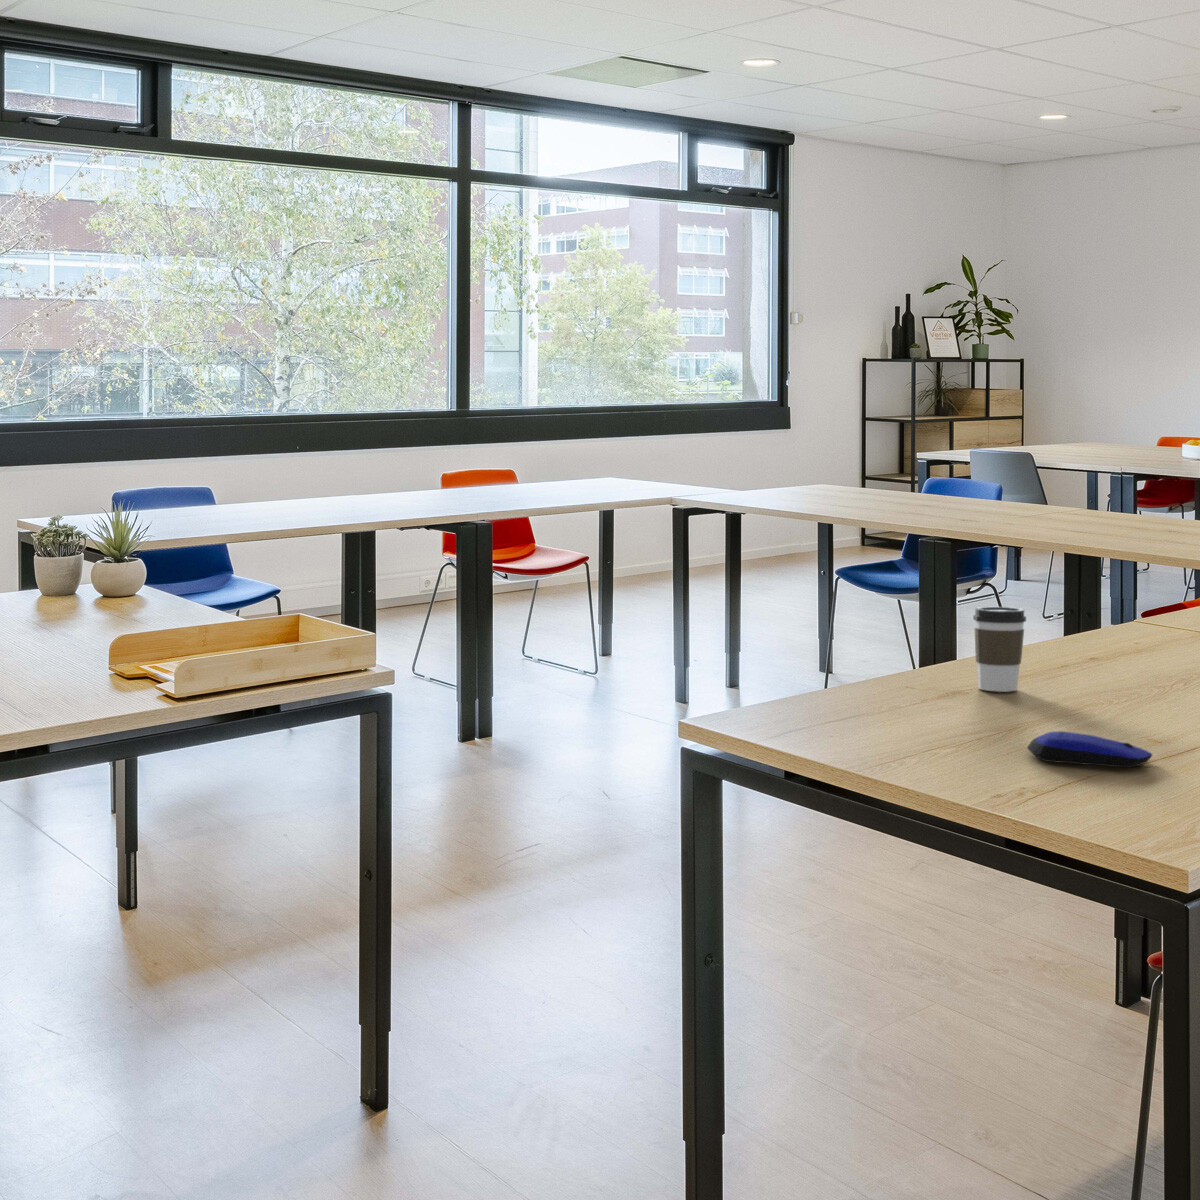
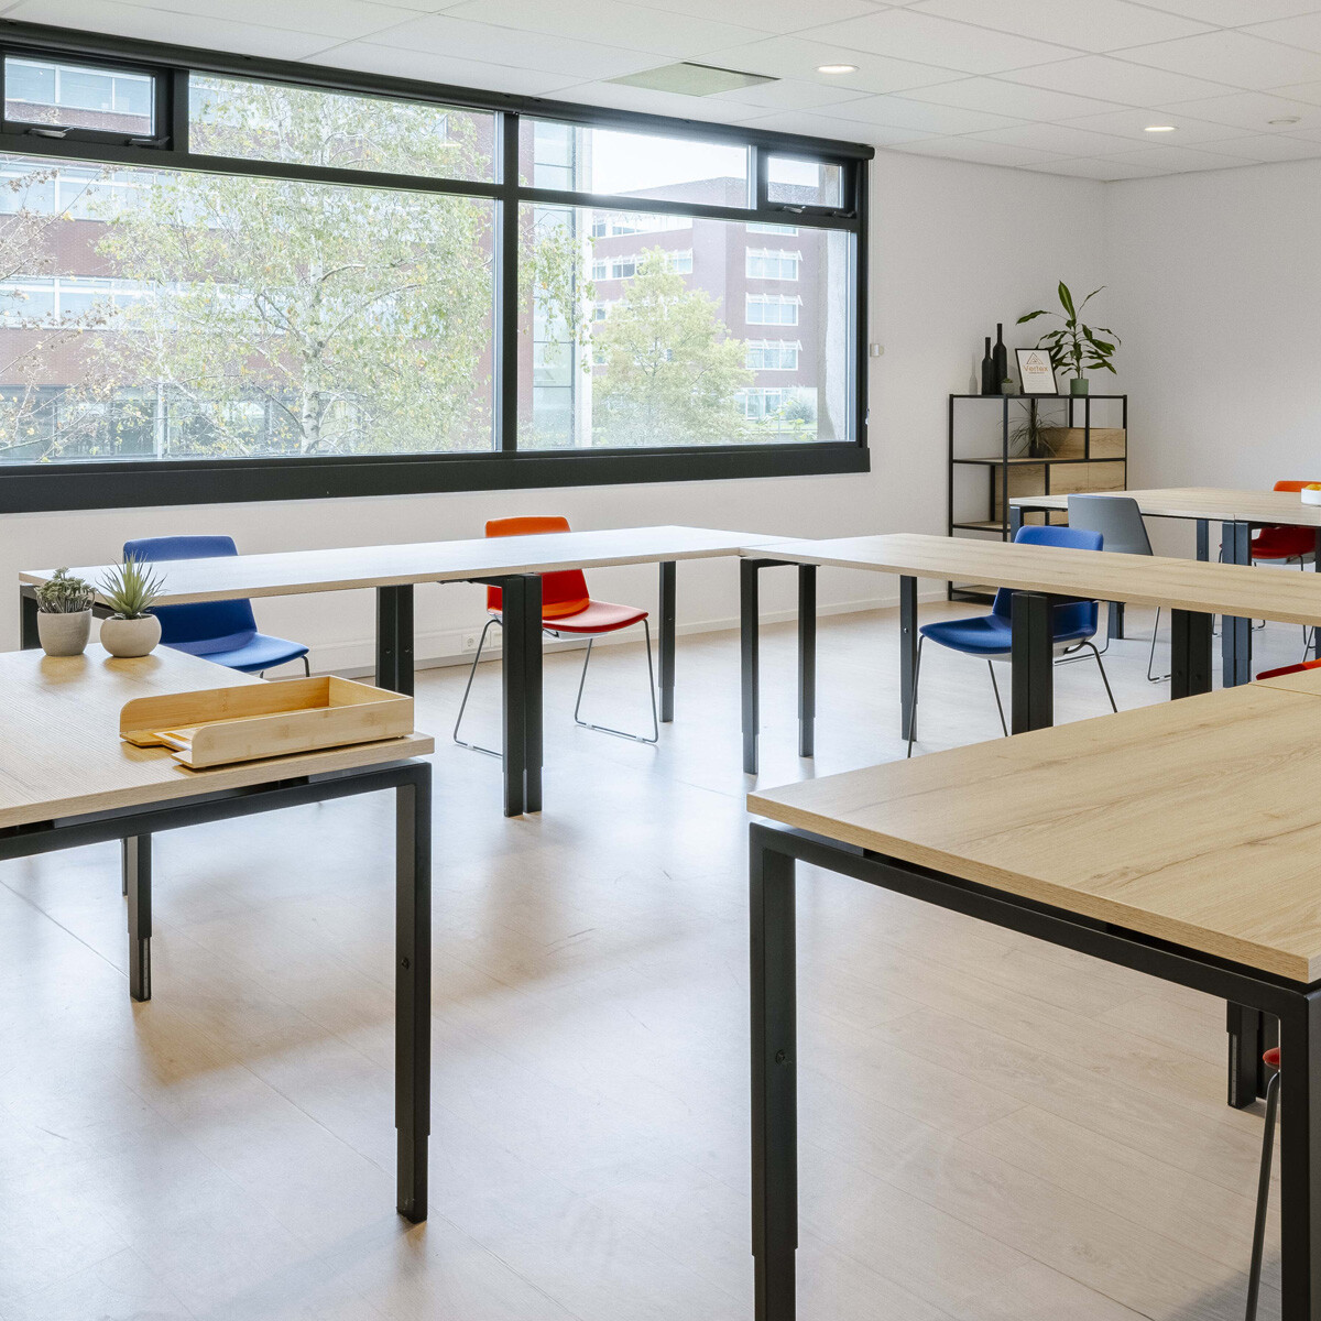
- coffee cup [973,605,1027,693]
- computer mouse [1026,730,1154,768]
